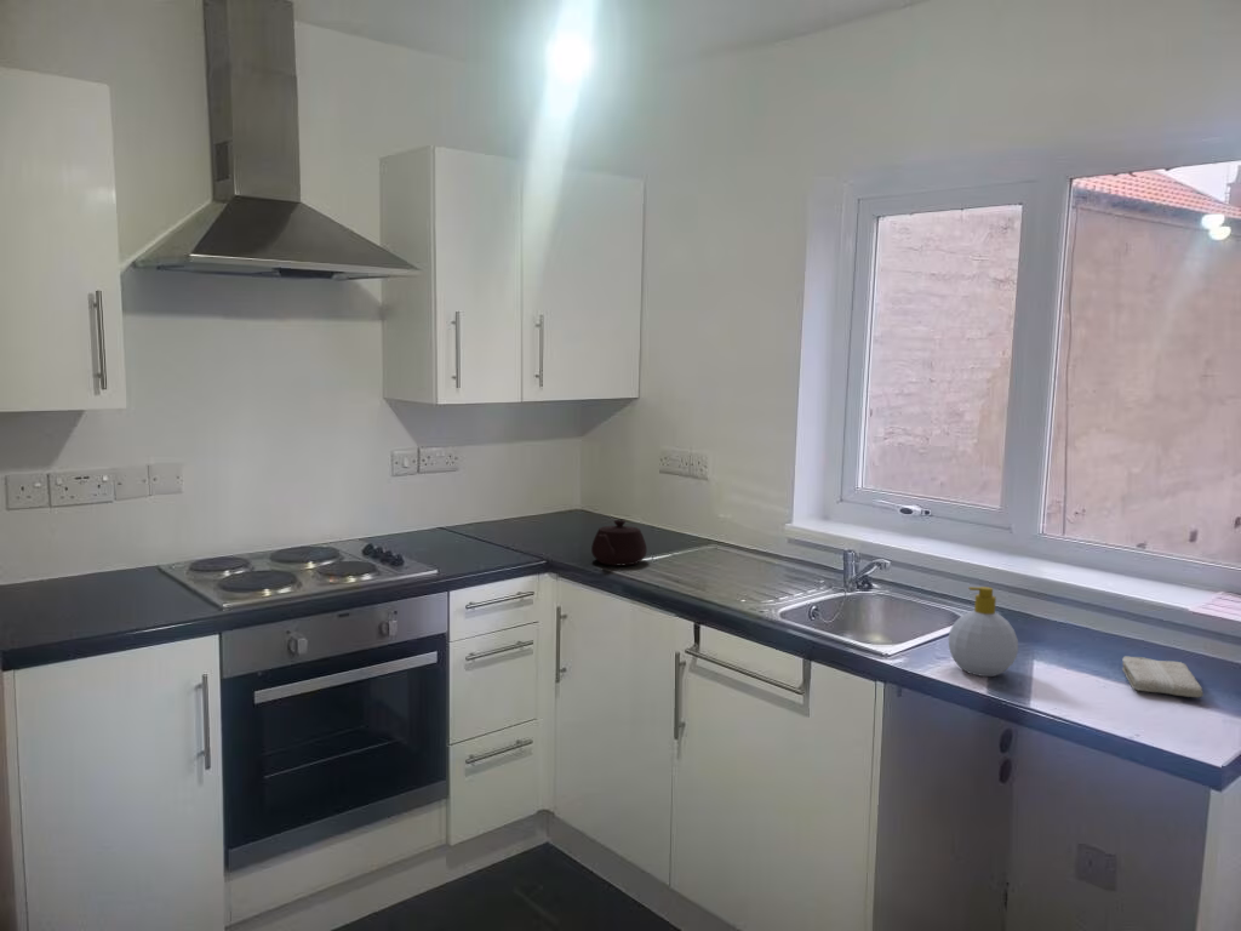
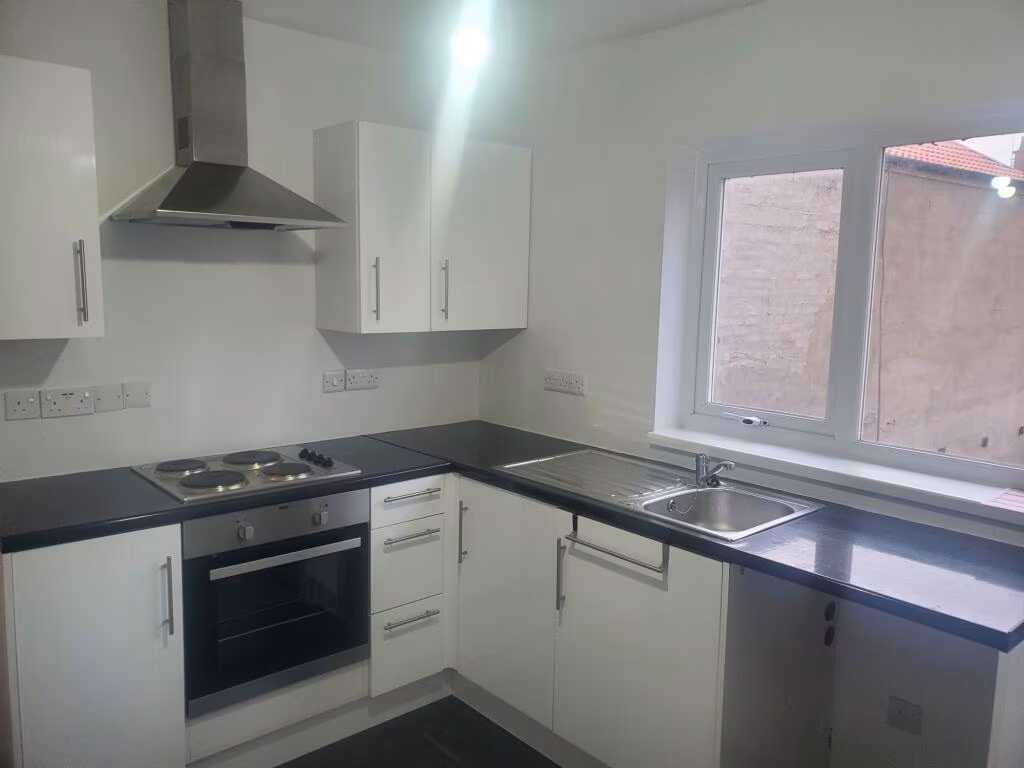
- washcloth [1121,655,1205,698]
- soap bottle [948,586,1019,678]
- teapot [590,519,647,567]
